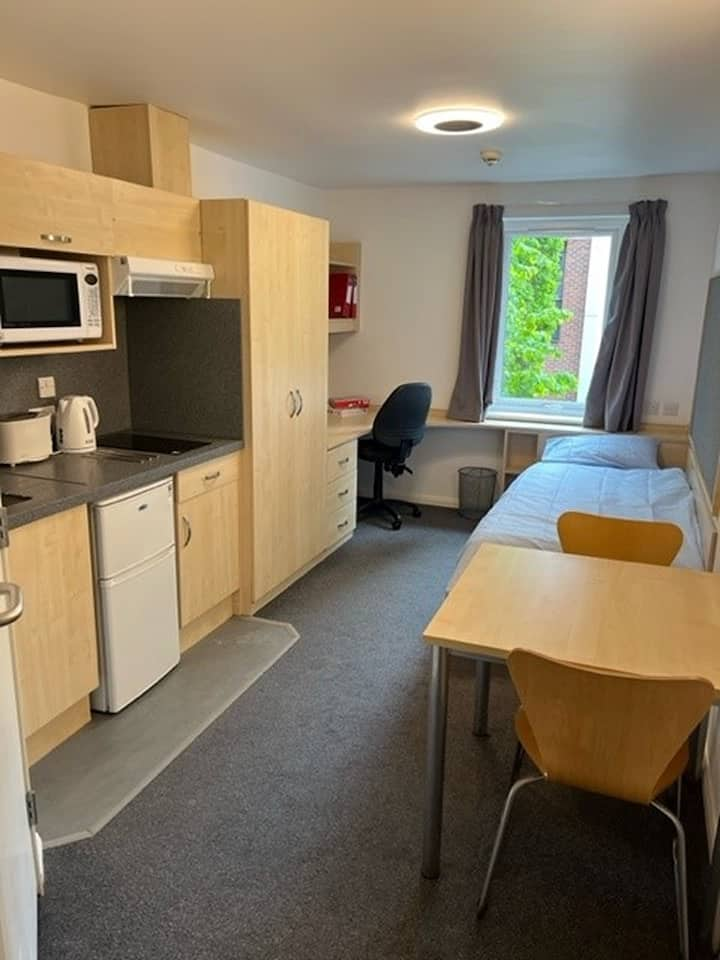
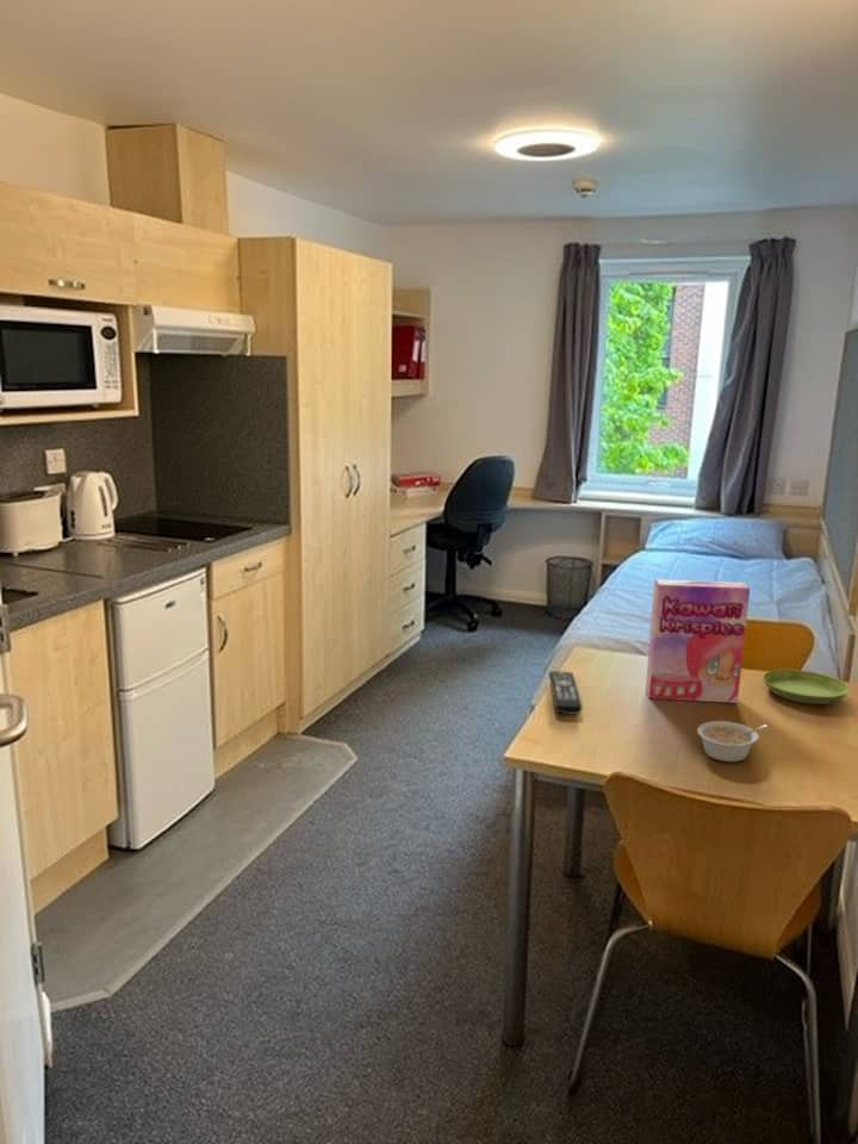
+ remote control [548,670,584,715]
+ legume [696,720,769,763]
+ cereal box [645,578,751,704]
+ saucer [761,669,851,705]
